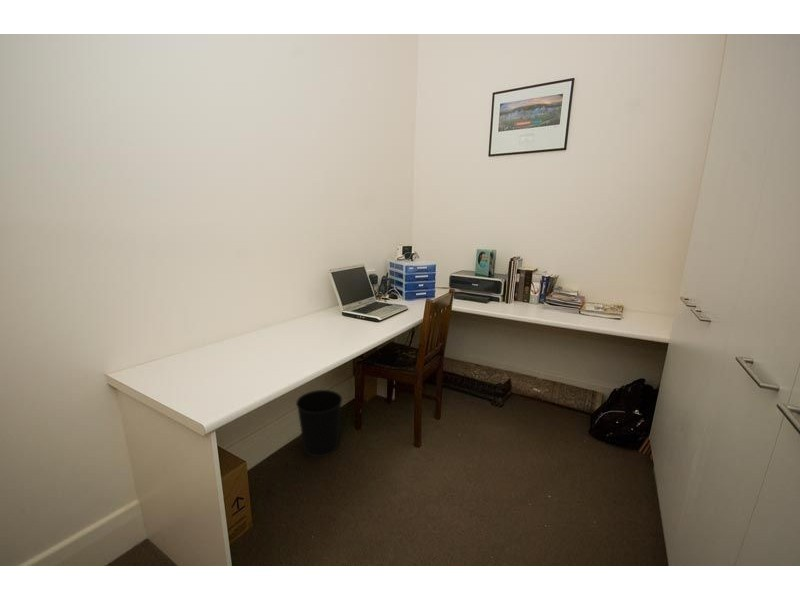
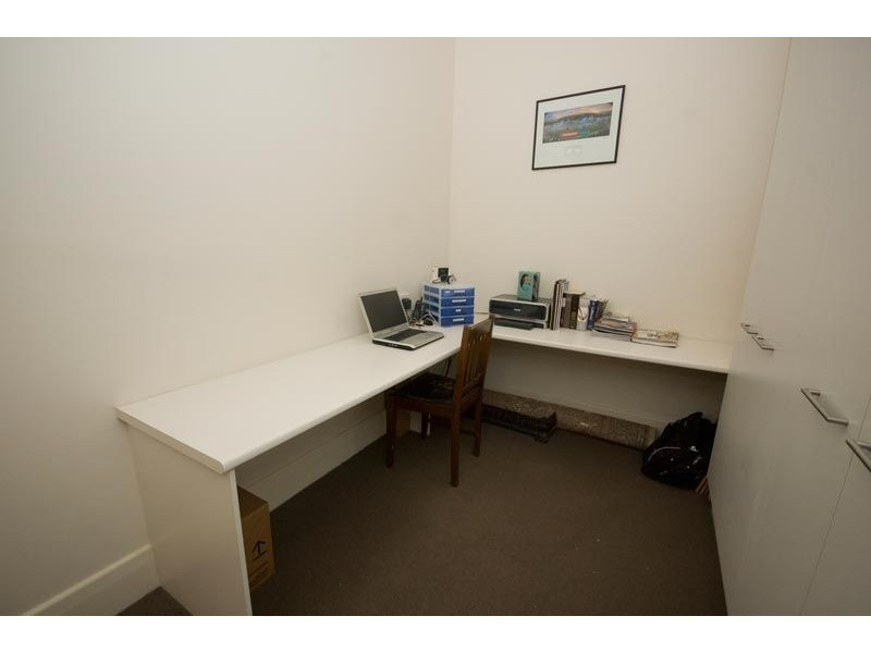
- wastebasket [295,389,343,458]
